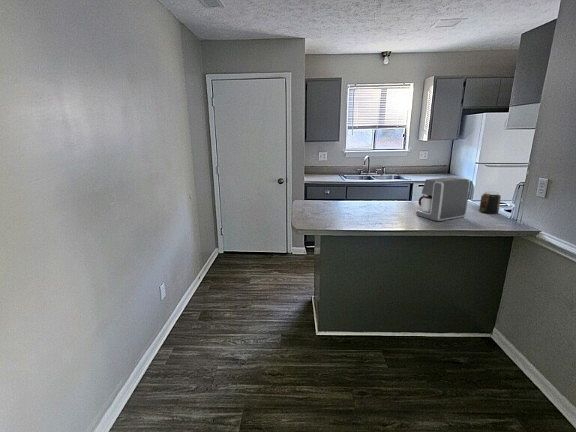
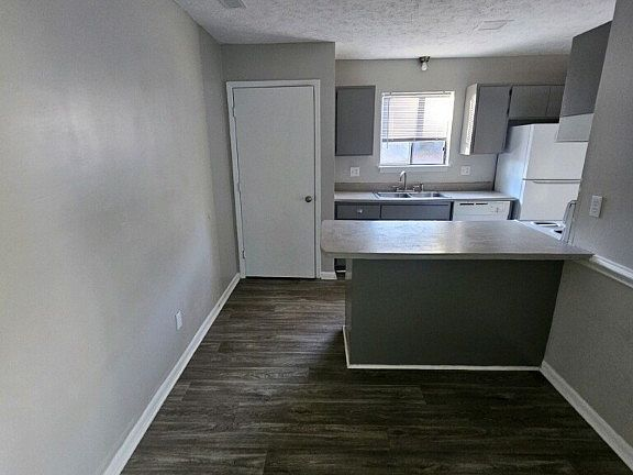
- coffee maker [415,176,471,222]
- jar [478,190,502,215]
